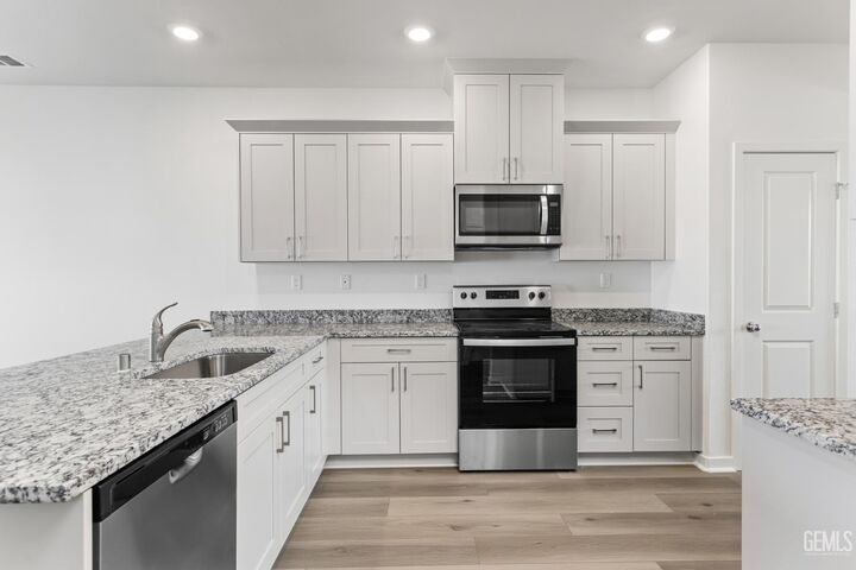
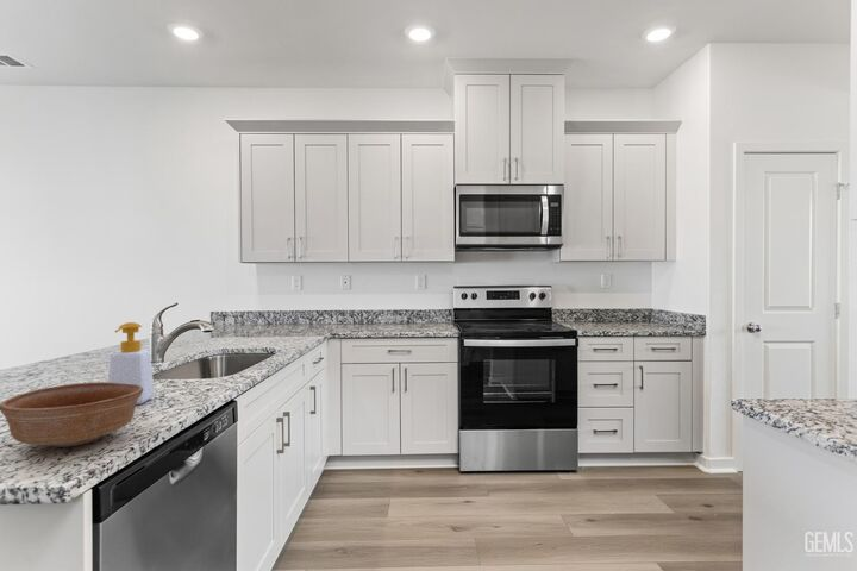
+ bowl [0,381,143,448]
+ soap bottle [107,321,156,406]
